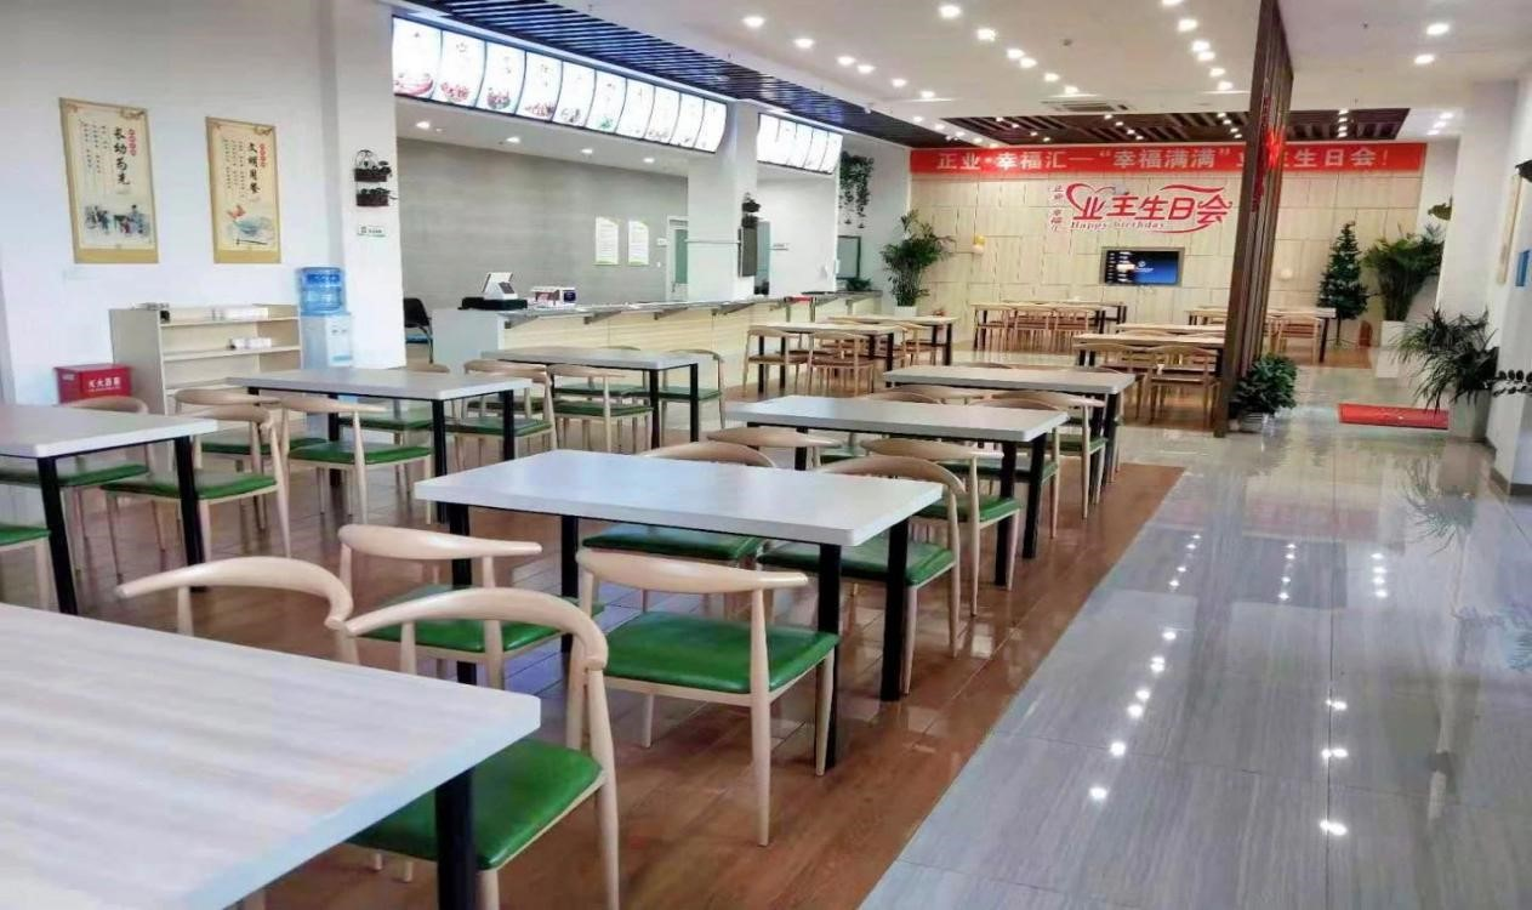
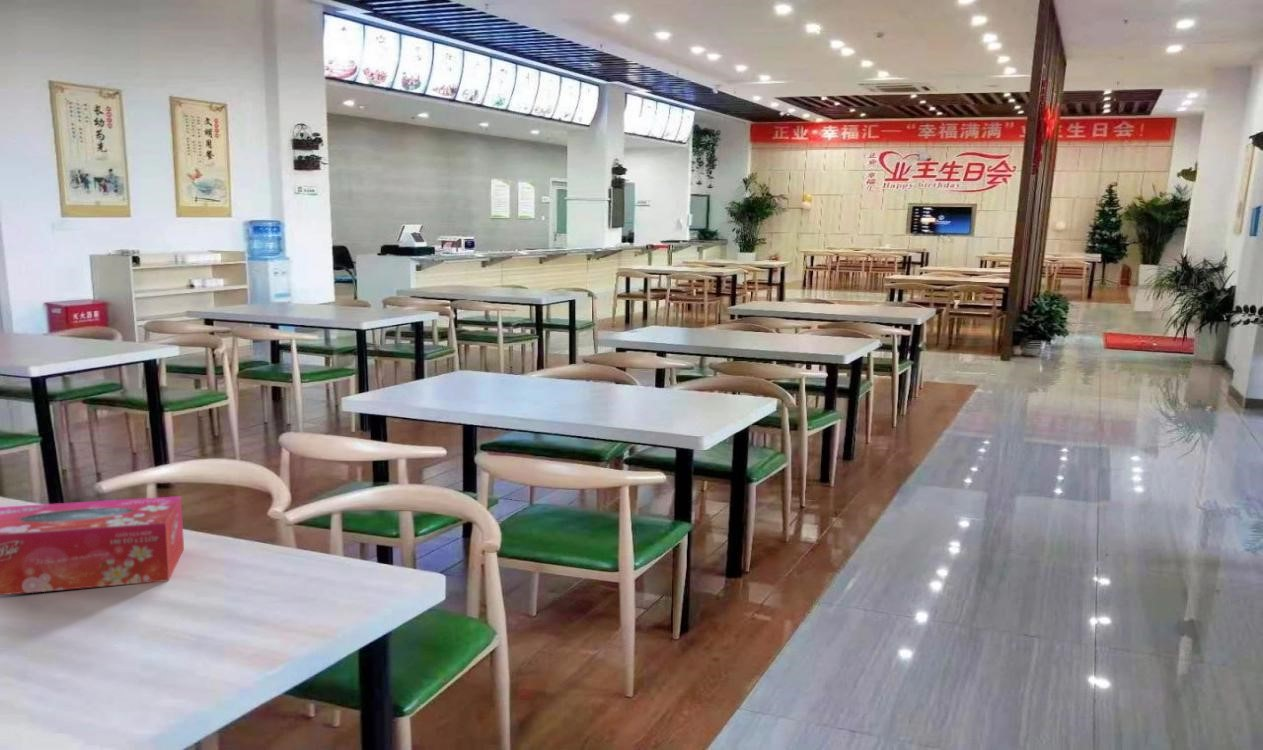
+ tissue box [0,495,185,596]
